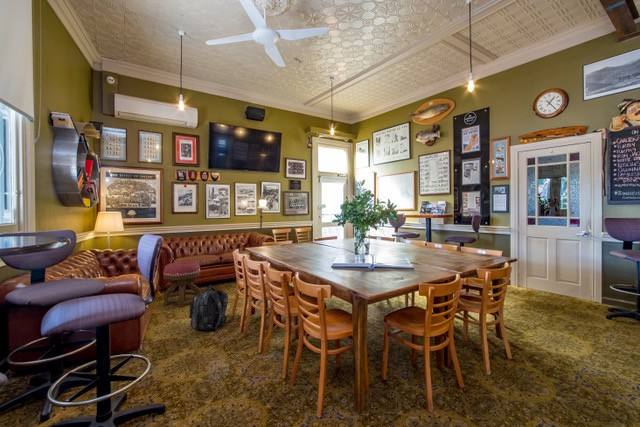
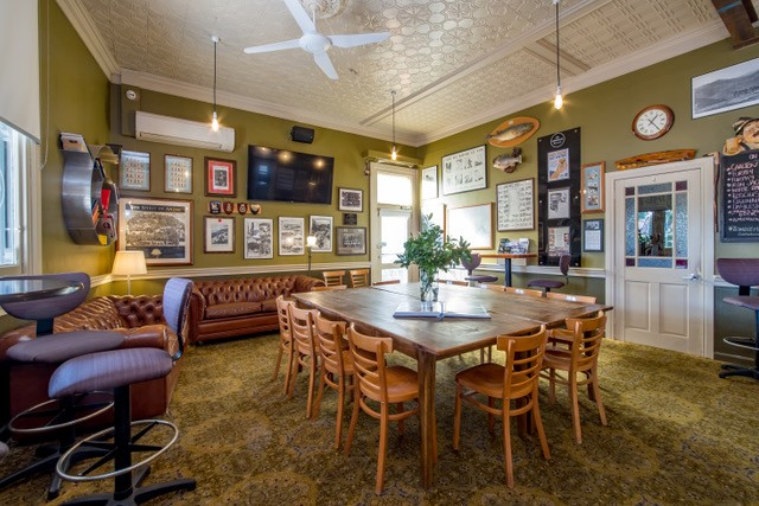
- ottoman [163,260,201,308]
- backpack [188,284,229,332]
